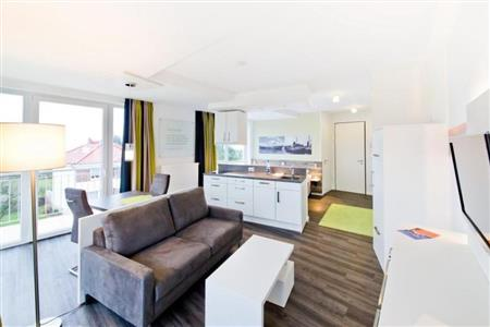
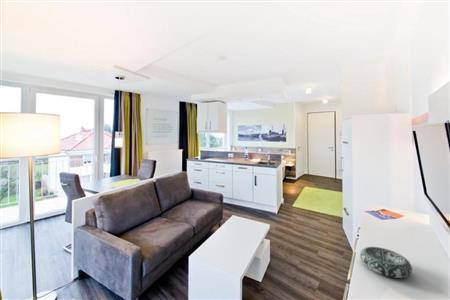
+ decorative bowl [359,246,413,279]
